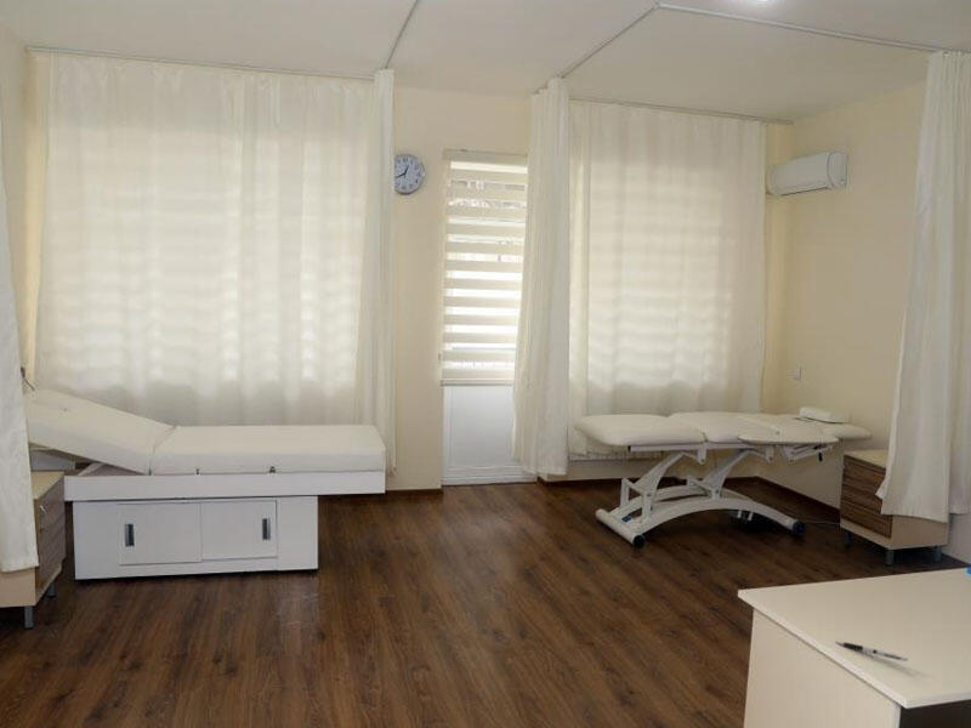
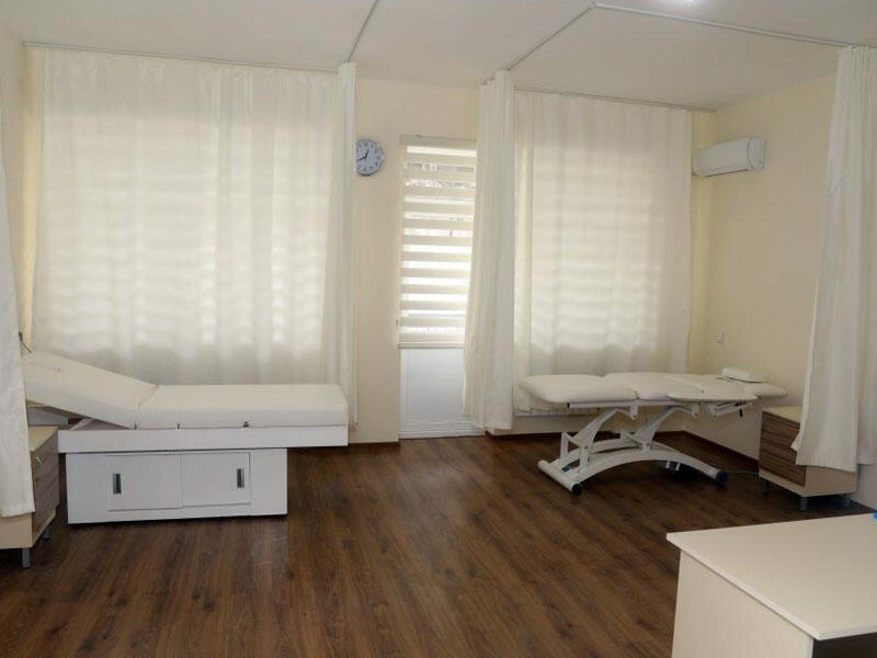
- pen [835,641,908,662]
